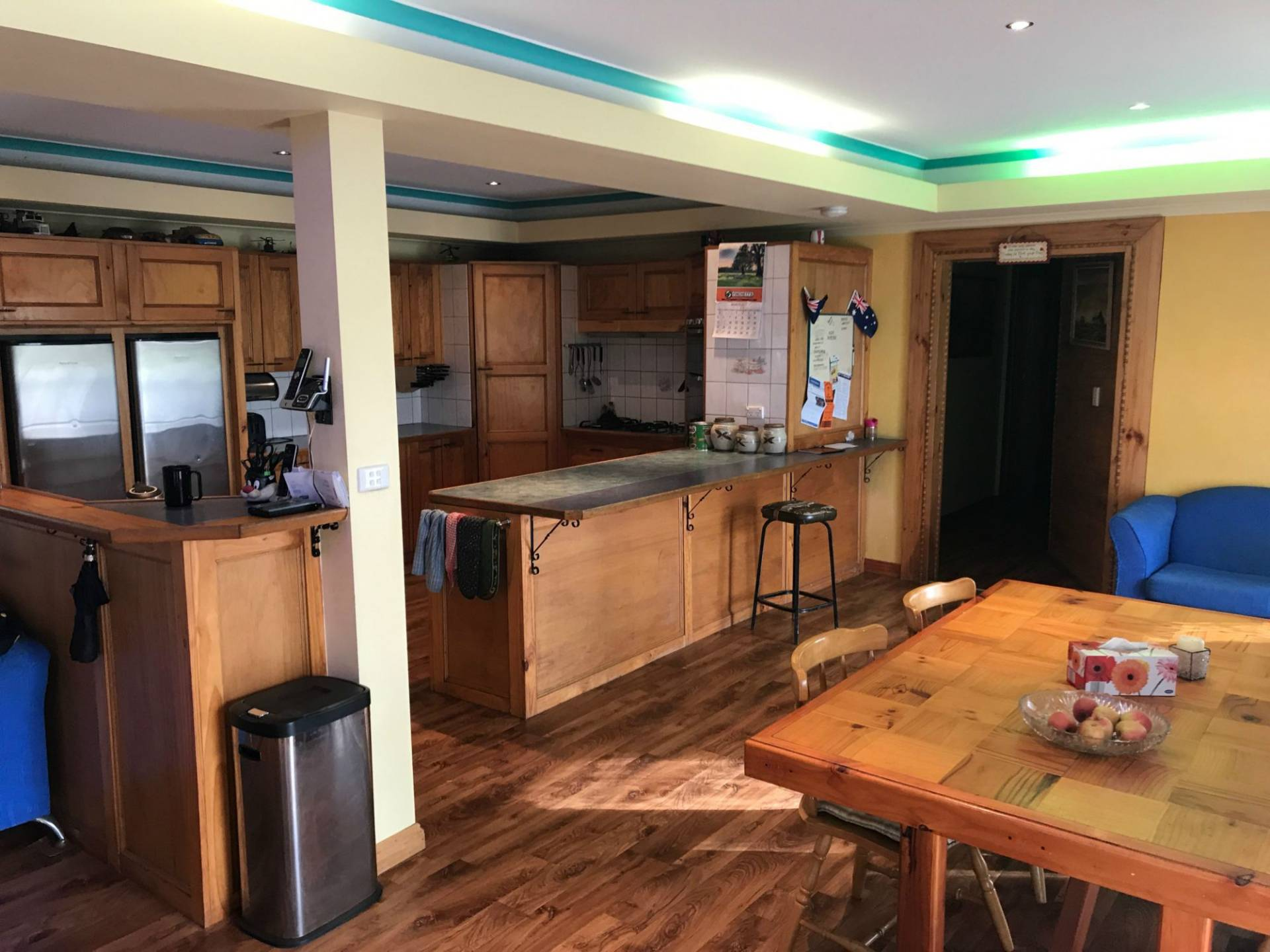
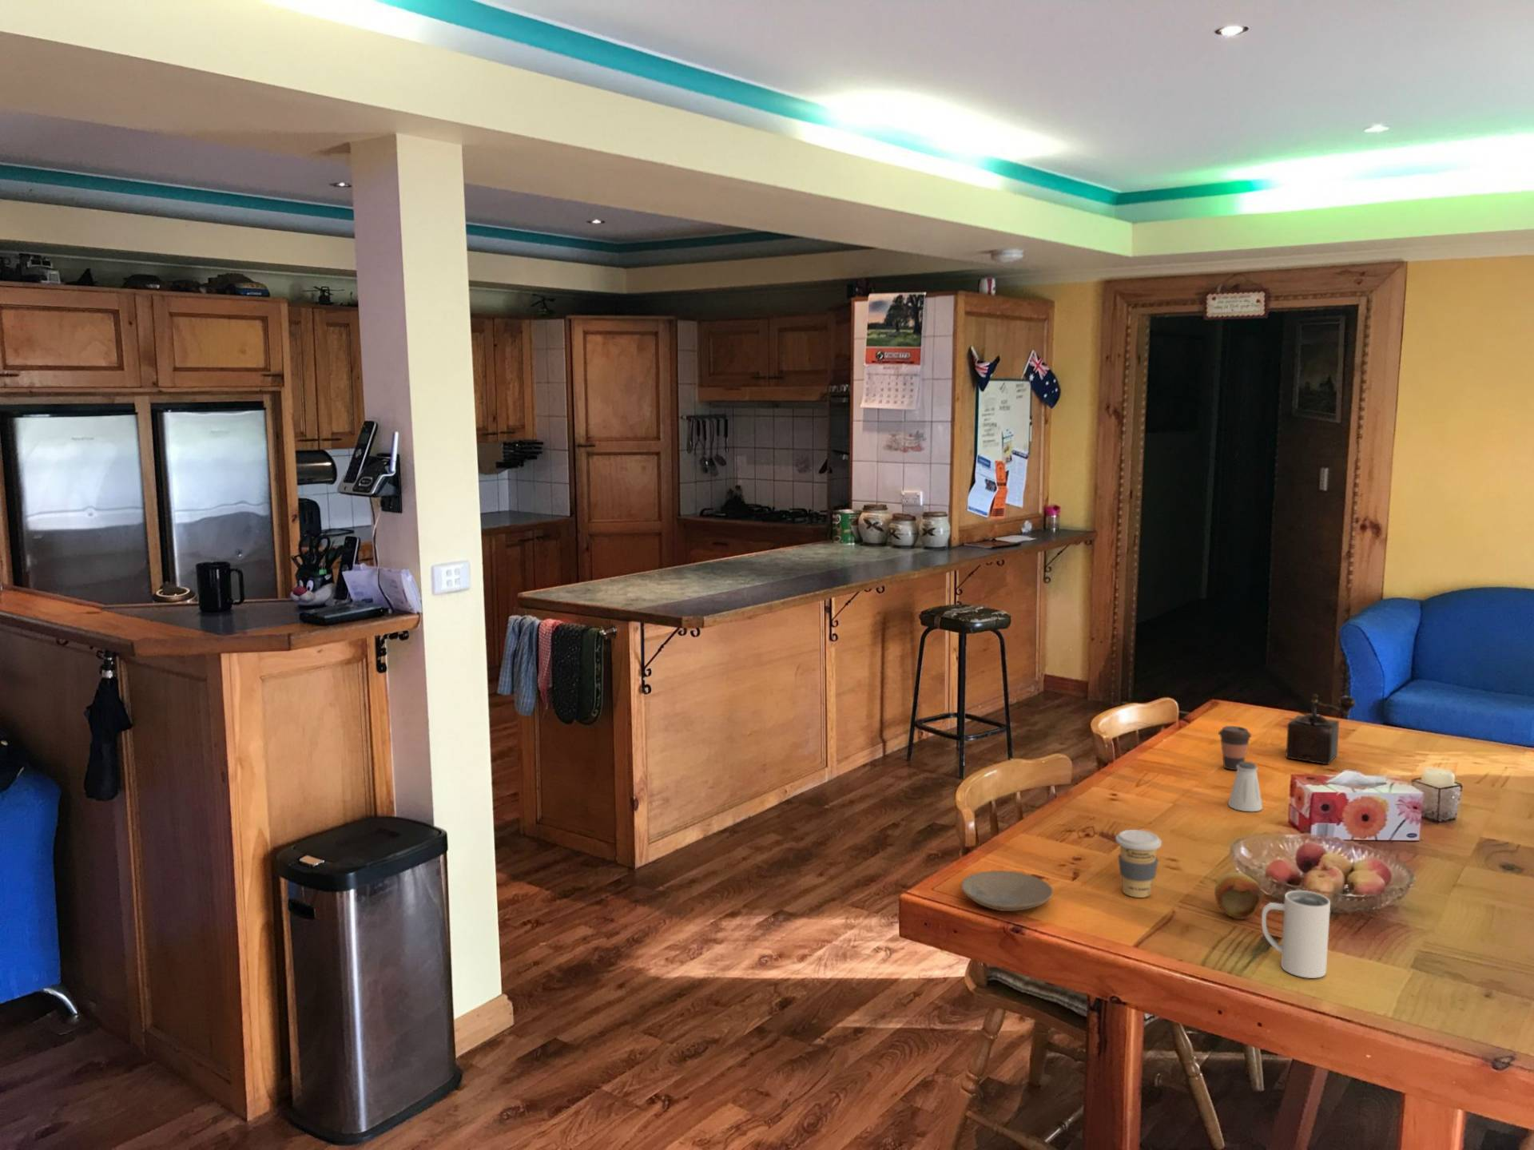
+ coffee cup [1115,829,1162,899]
+ mug [1261,889,1331,980]
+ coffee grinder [1285,693,1356,765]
+ fruit [1214,872,1262,920]
+ saltshaker [1227,761,1263,812]
+ plate [960,870,1053,912]
+ coffee cup [1218,725,1253,771]
